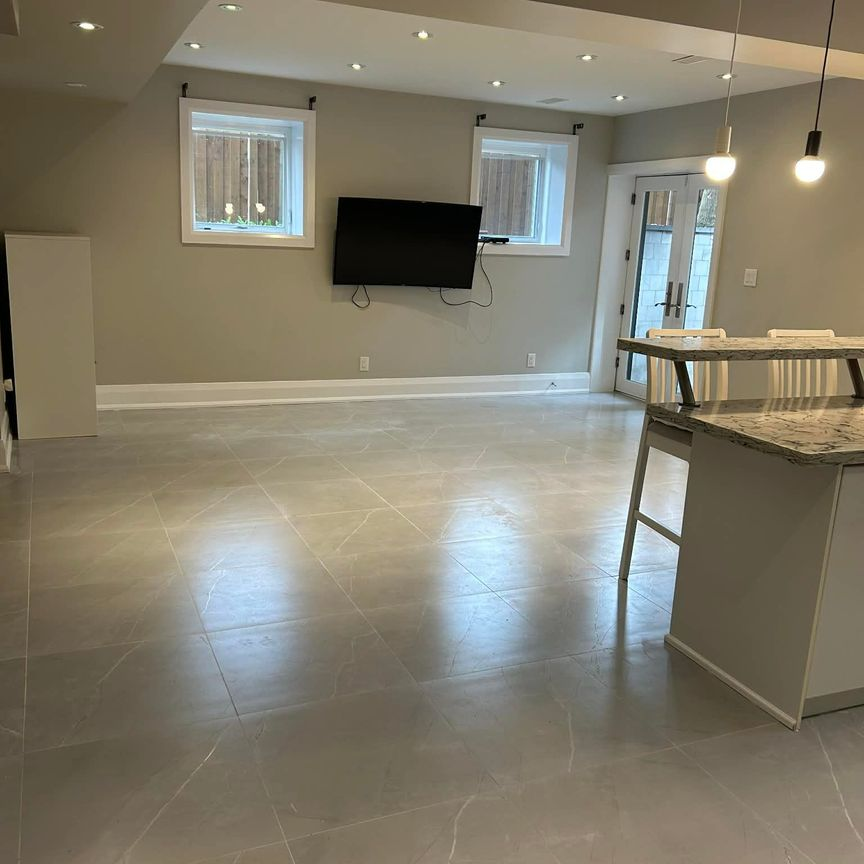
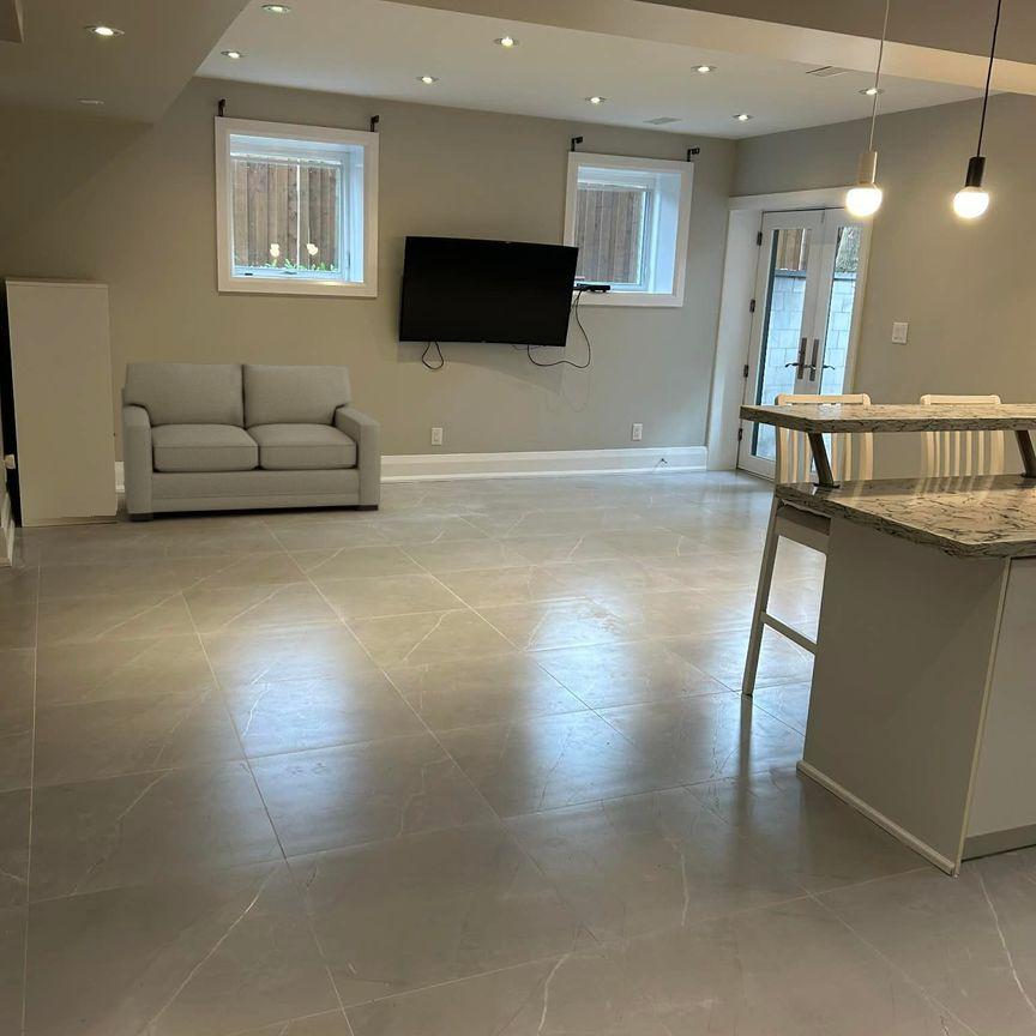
+ sofa [120,361,383,522]
